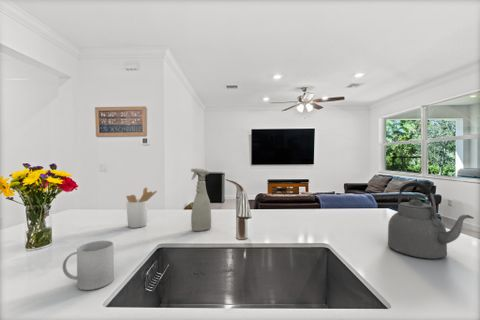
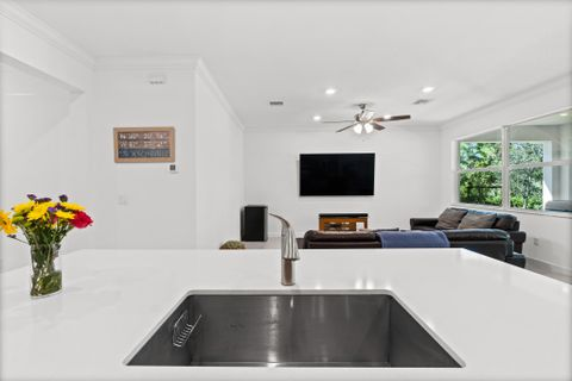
- kettle [387,181,475,260]
- spray bottle [190,168,212,232]
- mug [62,240,115,291]
- utensil holder [125,186,158,229]
